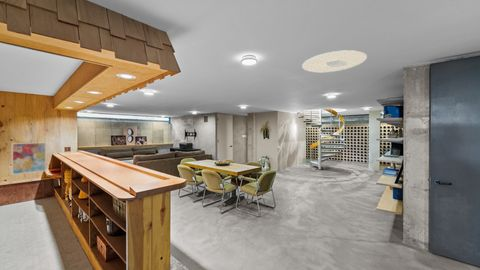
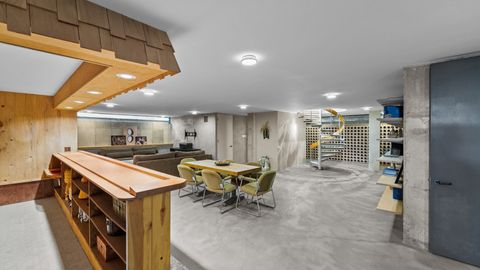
- ceiling light [301,49,368,73]
- wall art [11,141,47,176]
